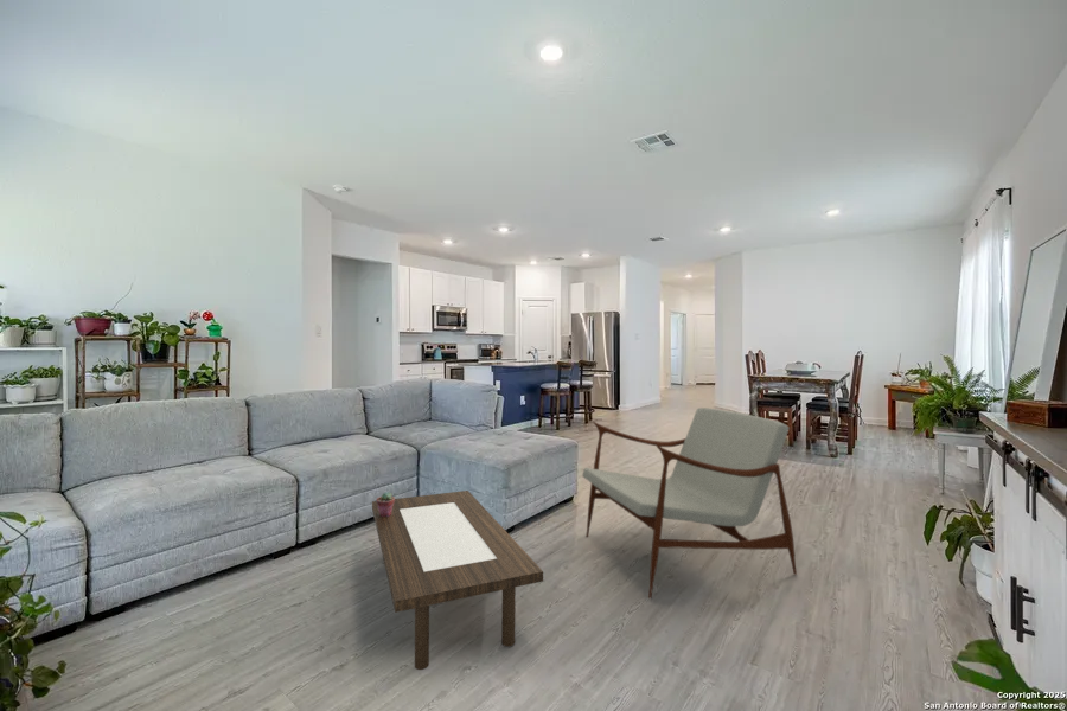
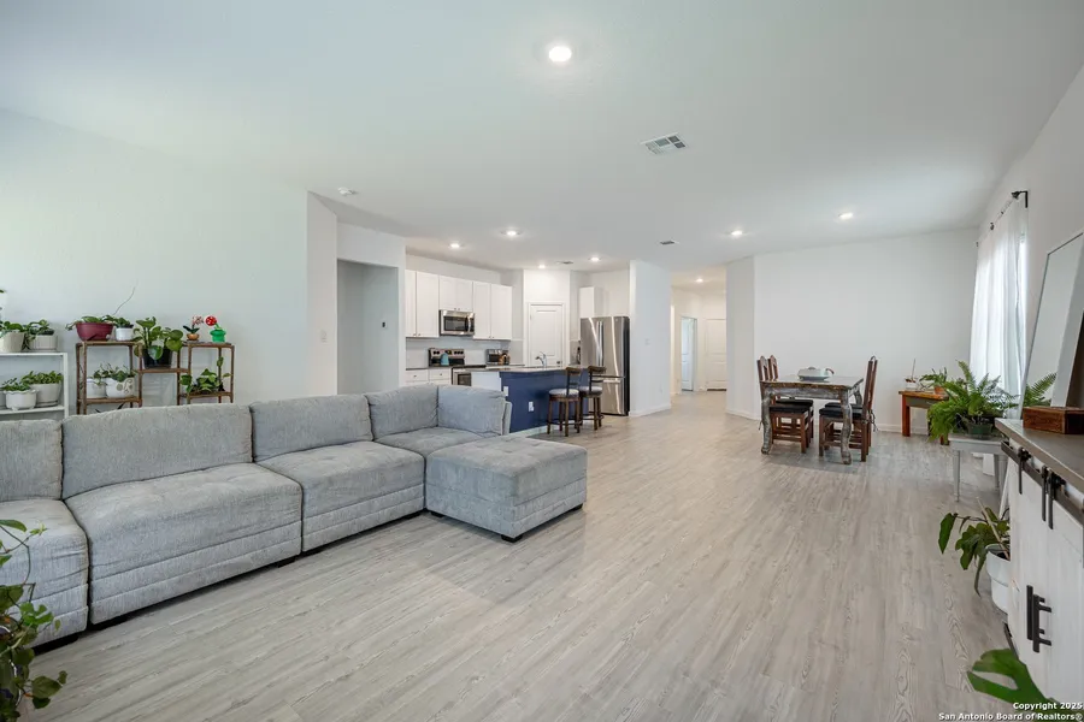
- potted succulent [375,491,396,517]
- coffee table [371,489,544,671]
- armchair [581,406,798,600]
